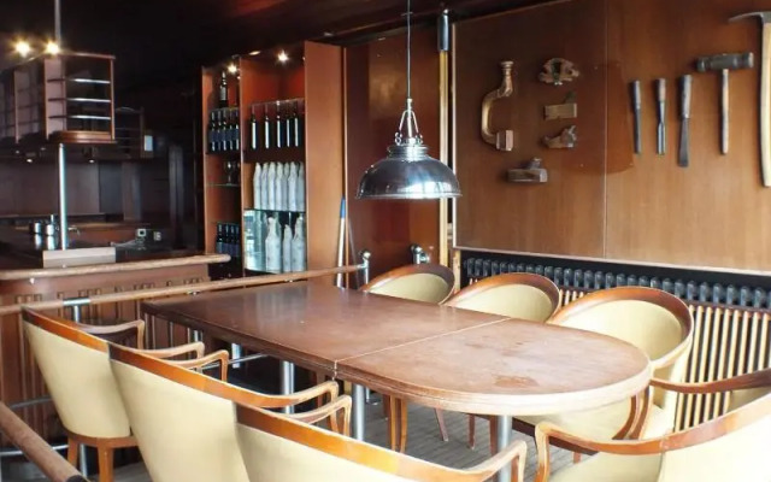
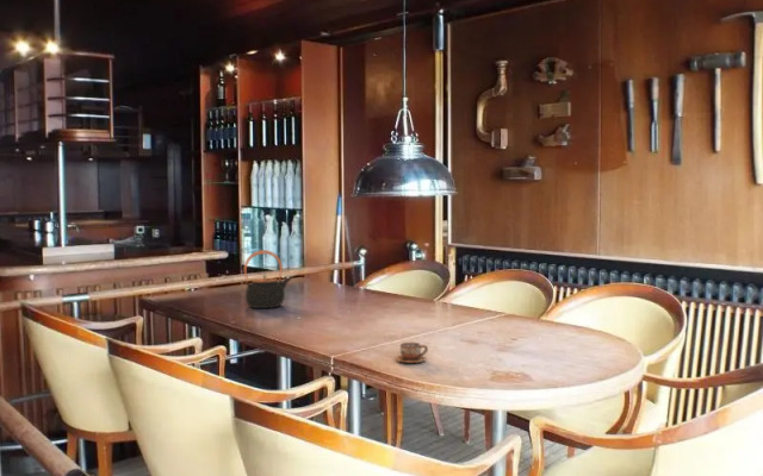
+ cup [395,342,429,364]
+ teapot [243,249,293,309]
